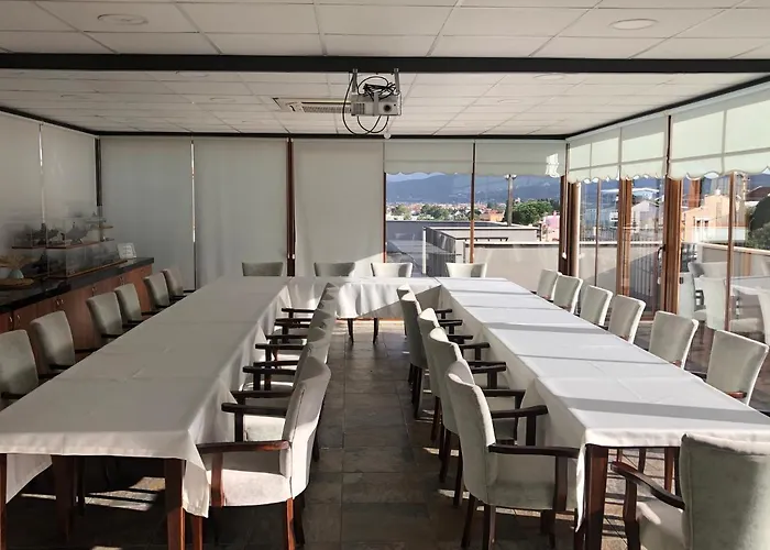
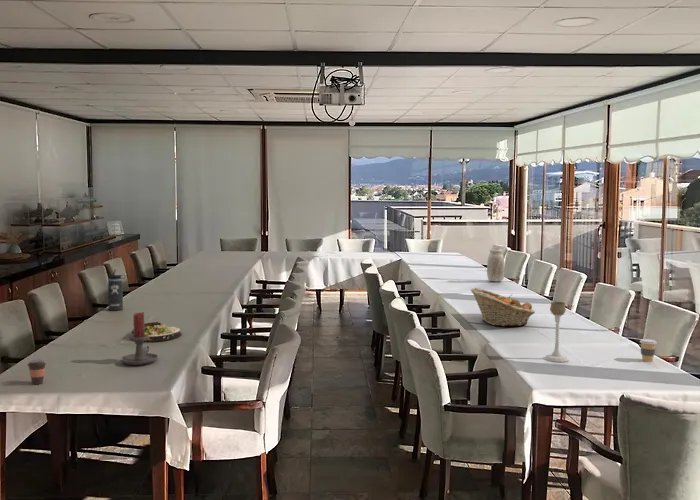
+ coffee cup [26,359,47,385]
+ candle holder [543,301,570,363]
+ salad plate [130,321,183,342]
+ vase [486,248,506,283]
+ fruit basket [470,287,536,327]
+ candle holder [120,311,159,366]
+ coffee cup [639,338,658,363]
+ thermos bottle [107,268,127,311]
